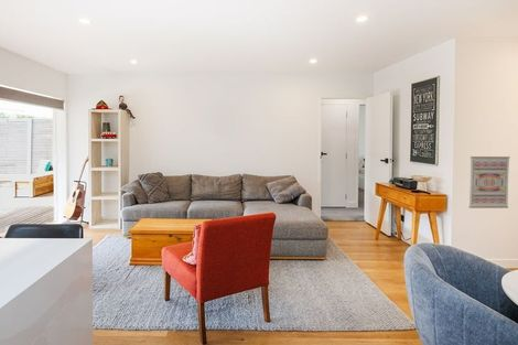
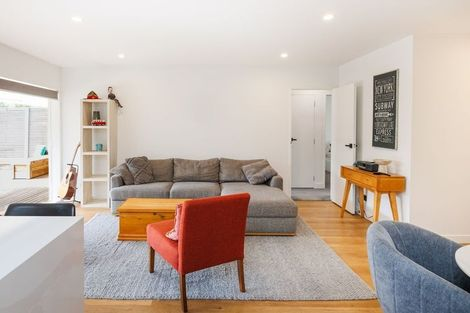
- wall art [467,155,511,209]
